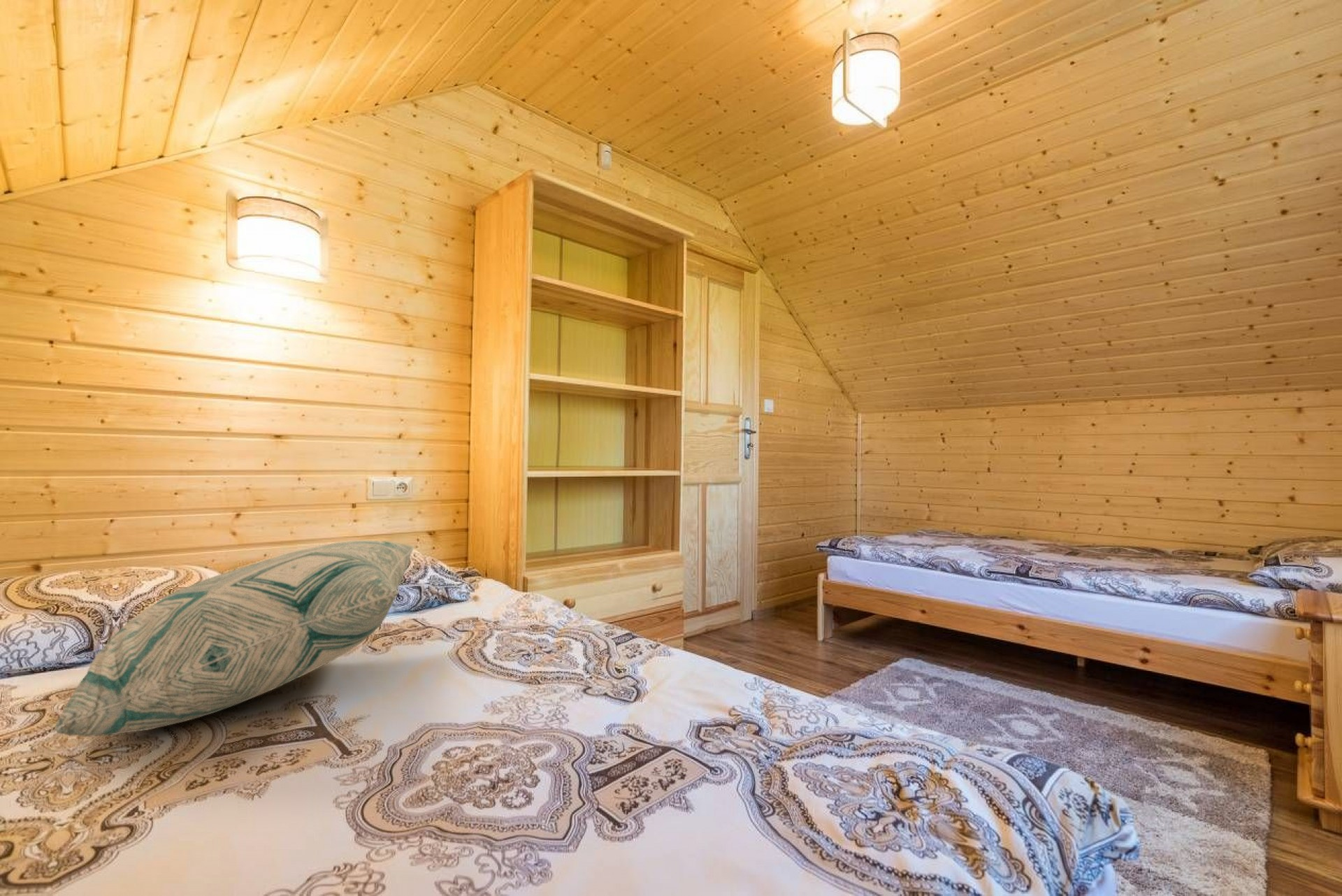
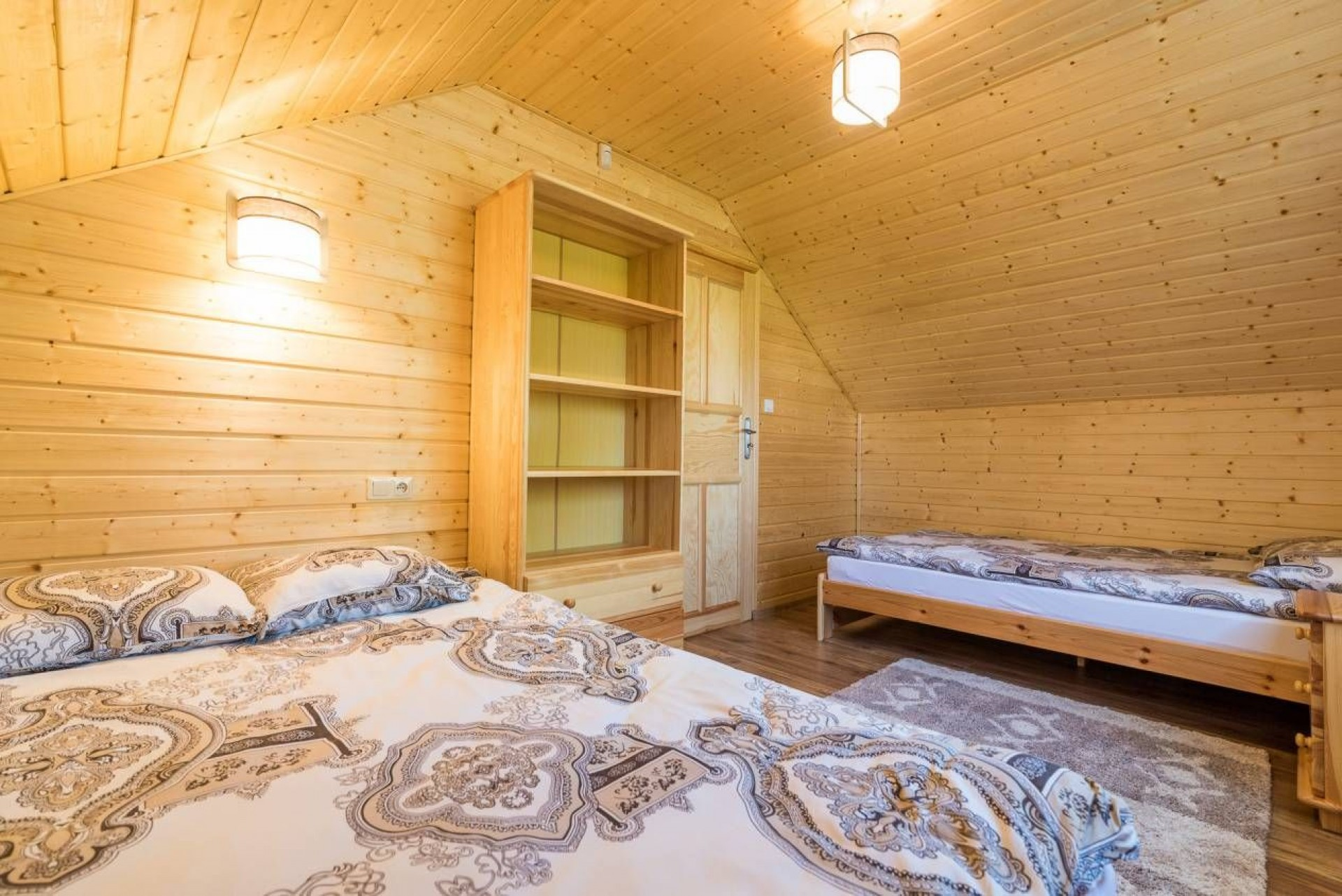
- decorative pillow [52,540,416,737]
